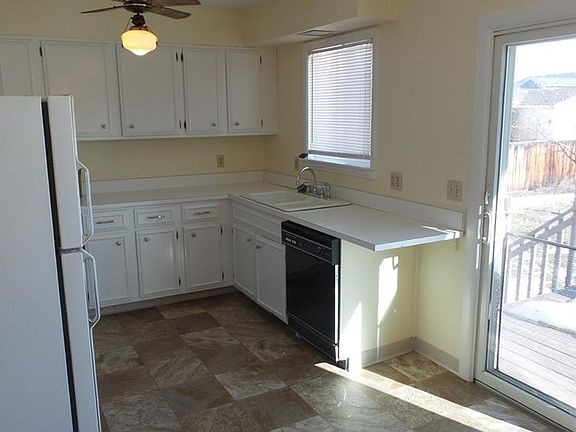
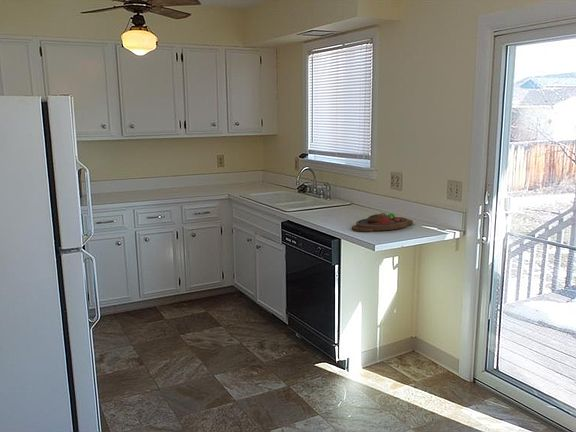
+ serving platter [351,212,414,233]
